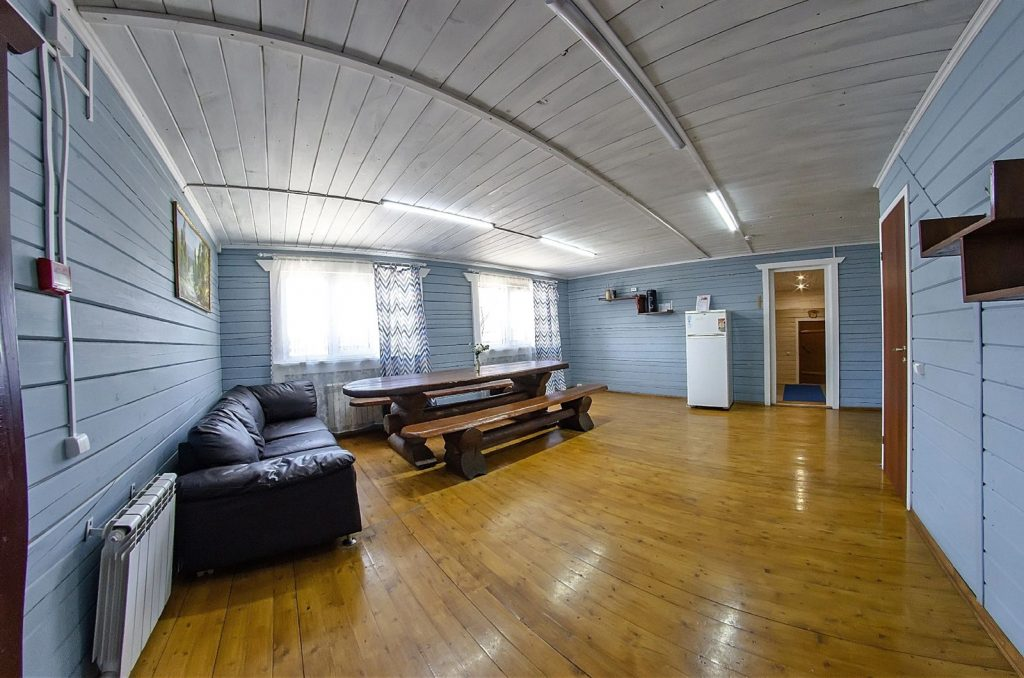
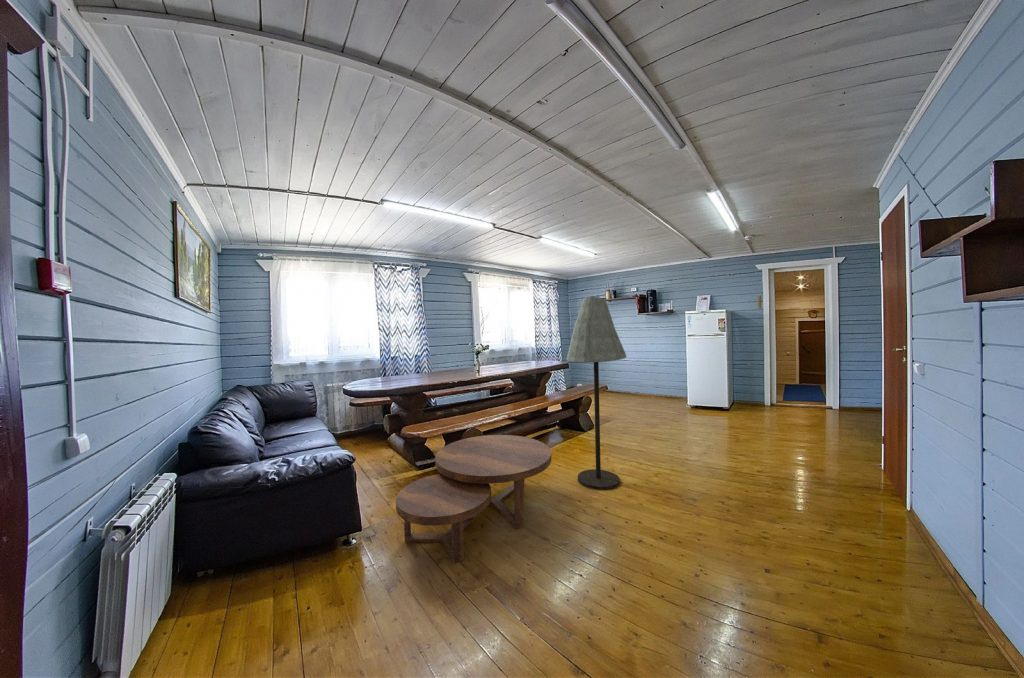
+ floor lamp [565,296,628,491]
+ coffee table [395,434,552,565]
